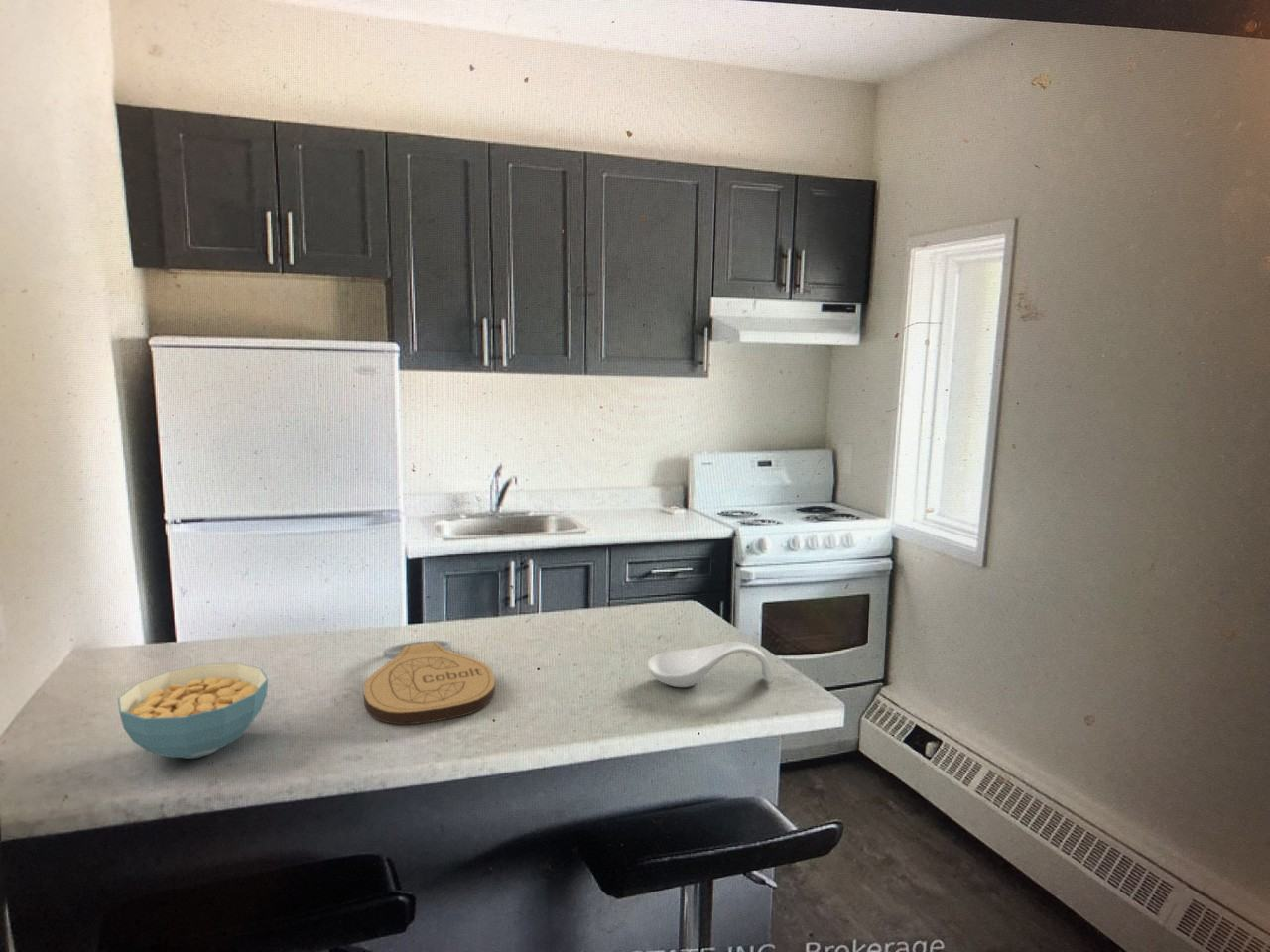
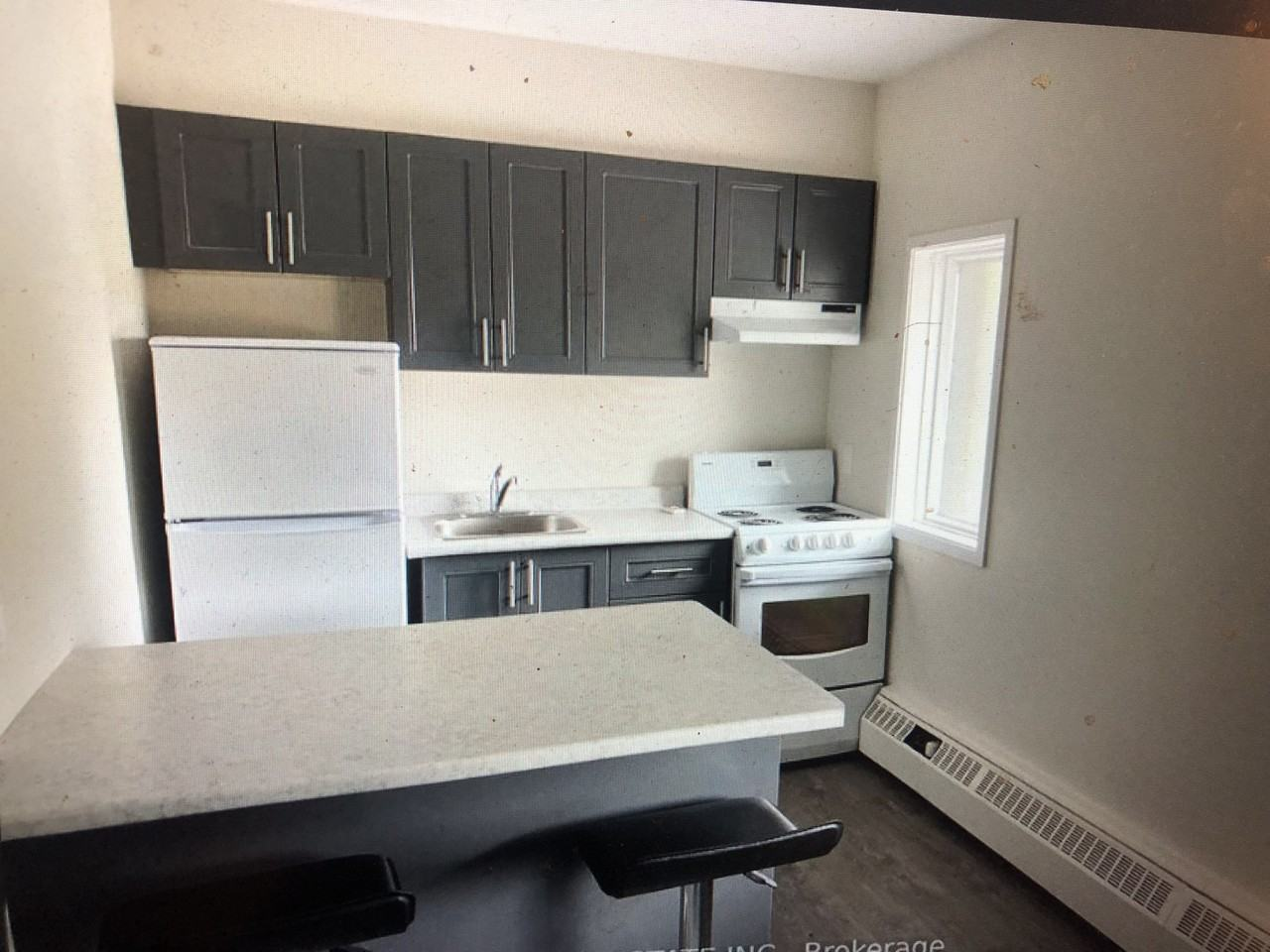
- cereal bowl [117,662,269,760]
- spoon rest [647,641,774,688]
- key chain [363,640,496,725]
